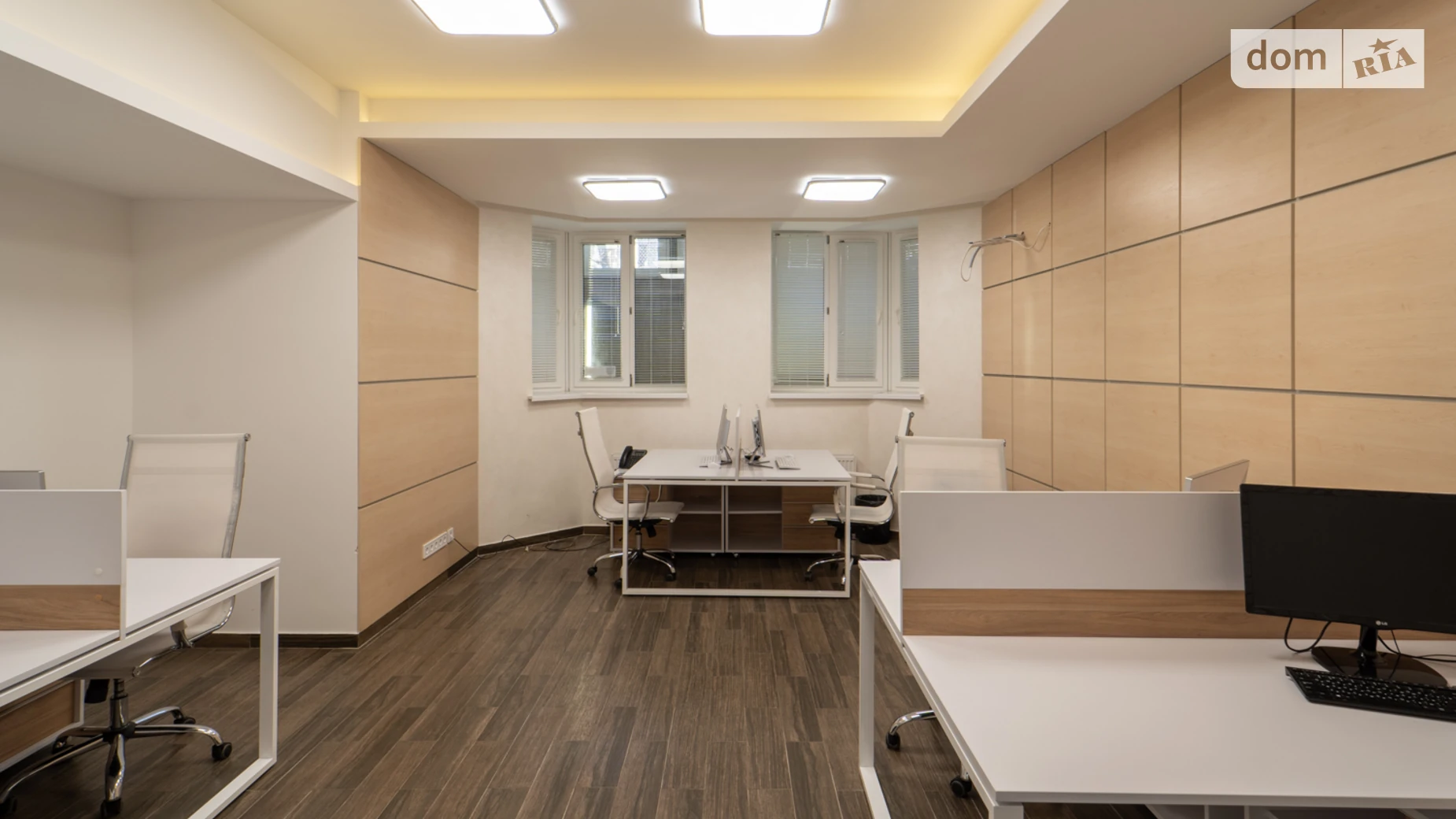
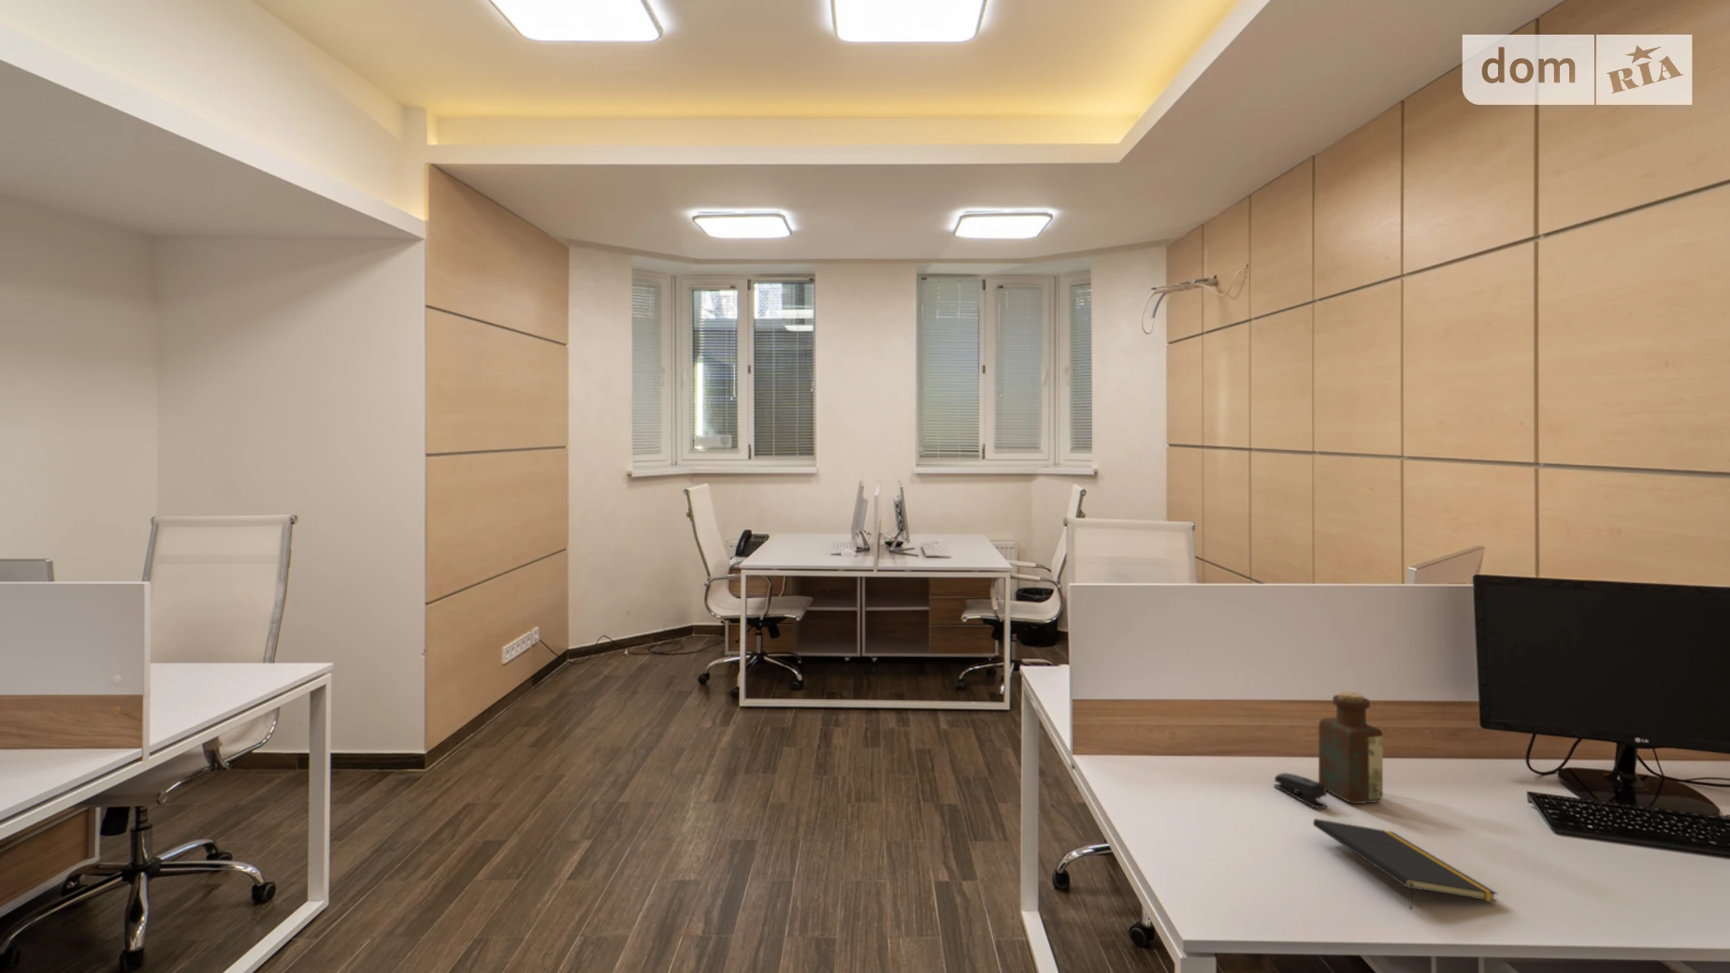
+ bottle [1318,690,1384,804]
+ notepad [1312,817,1499,910]
+ stapler [1273,772,1328,809]
